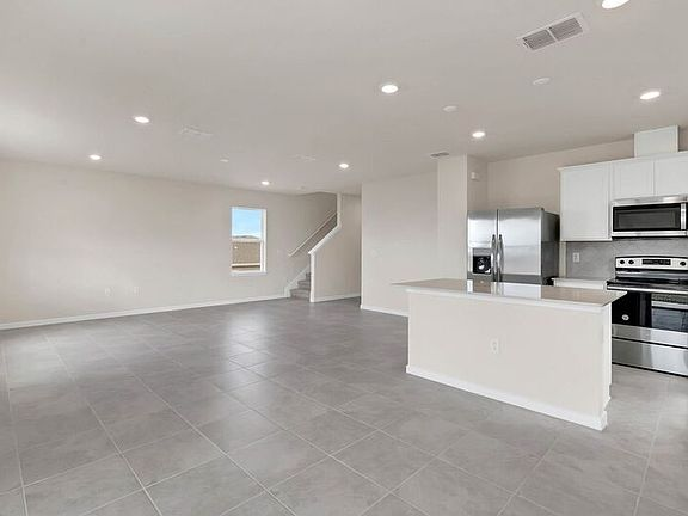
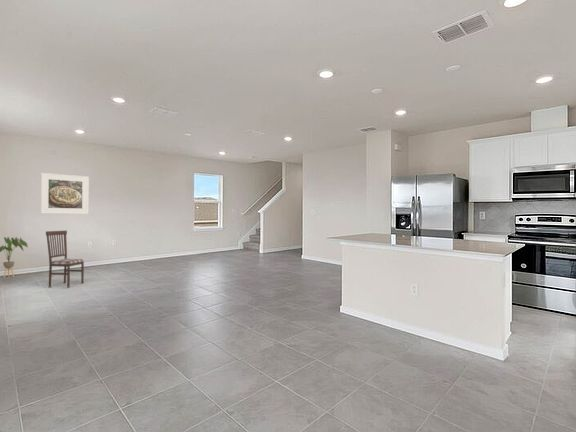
+ house plant [0,236,29,279]
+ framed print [40,172,90,215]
+ dining chair [45,230,85,289]
